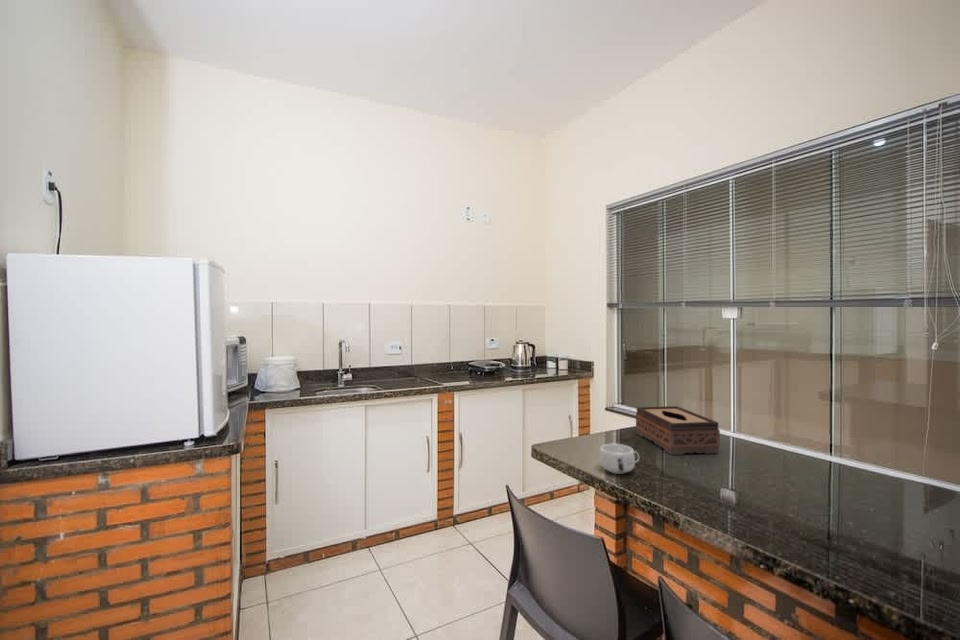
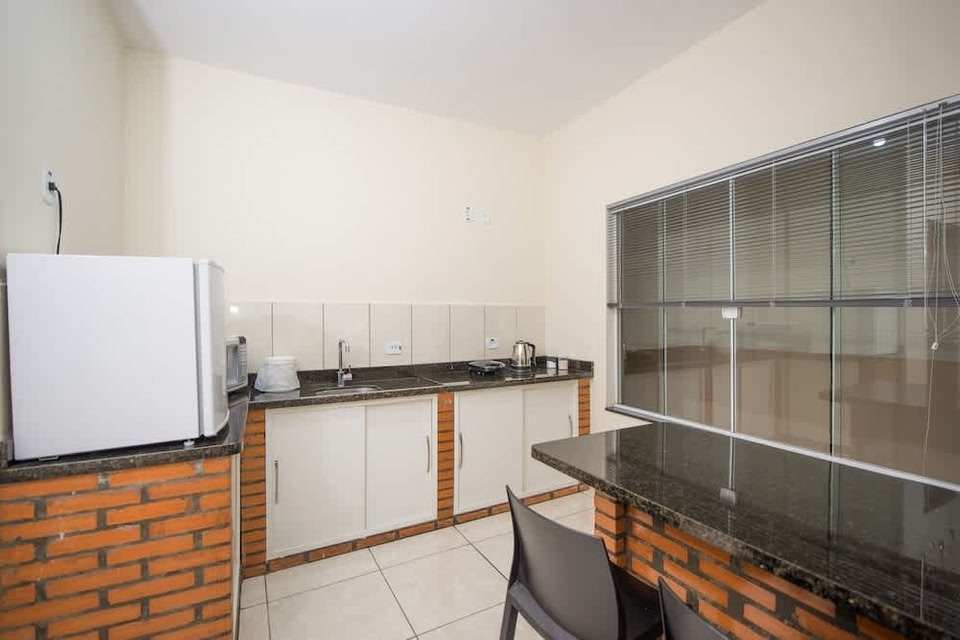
- mug [598,443,640,475]
- tissue box [635,405,721,456]
